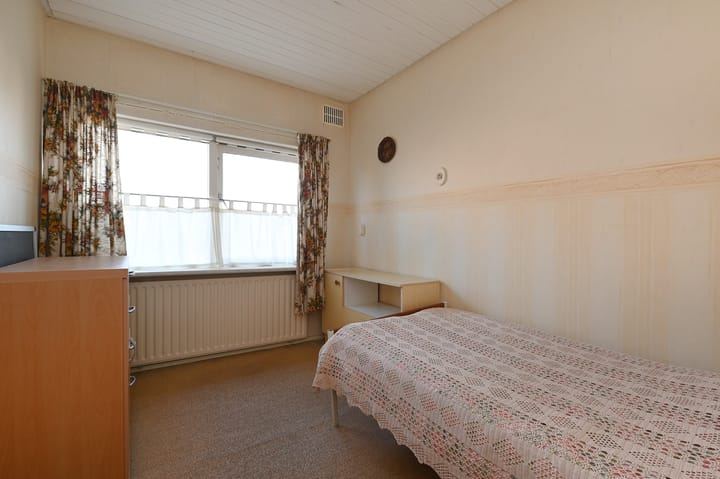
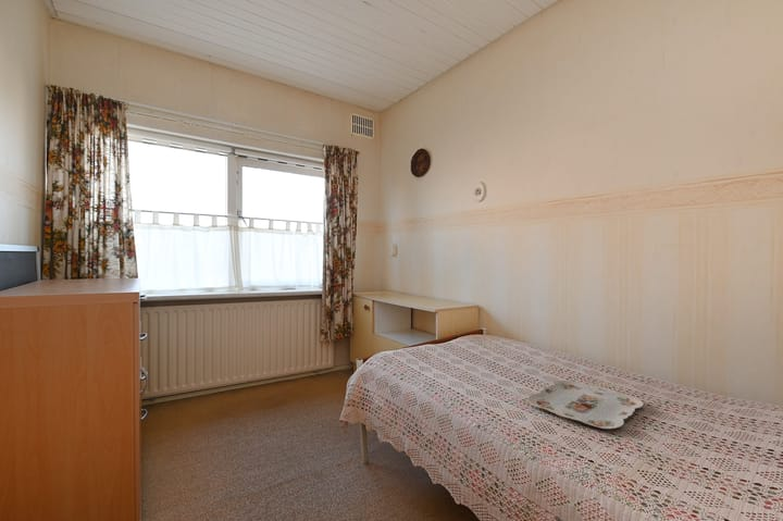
+ serving tray [527,380,645,430]
